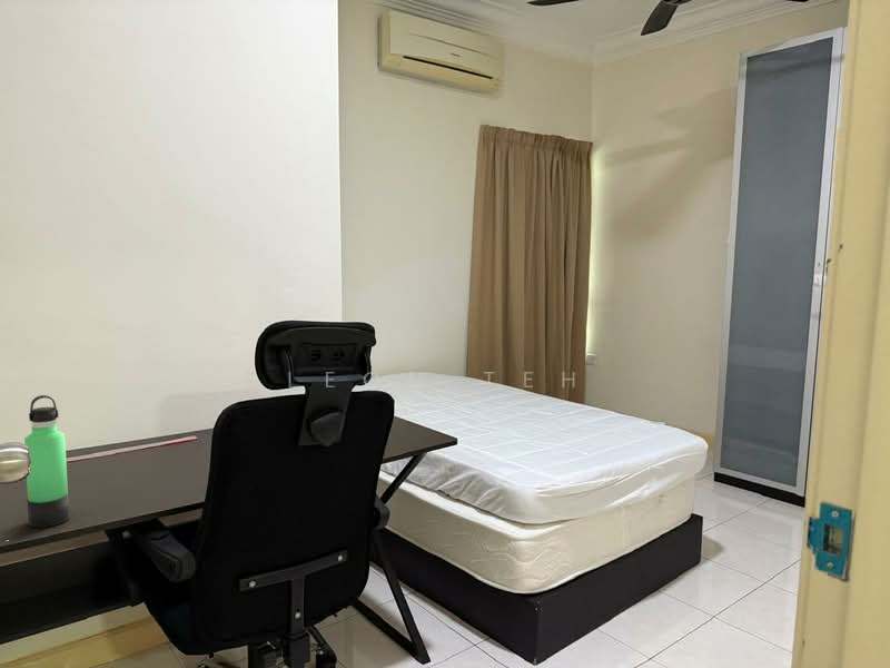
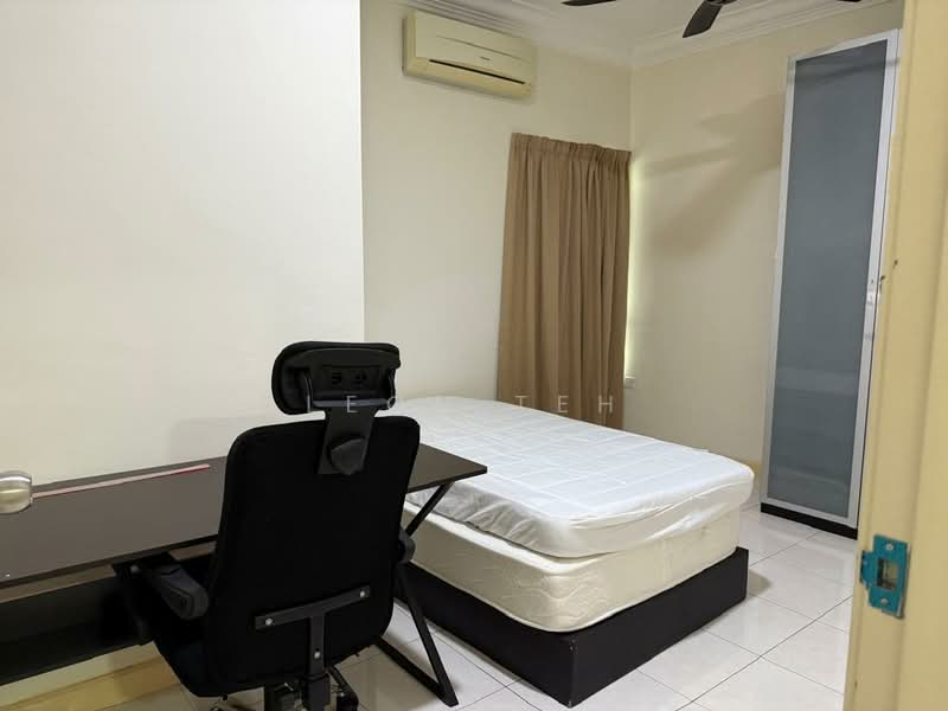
- thermos bottle [23,394,71,529]
